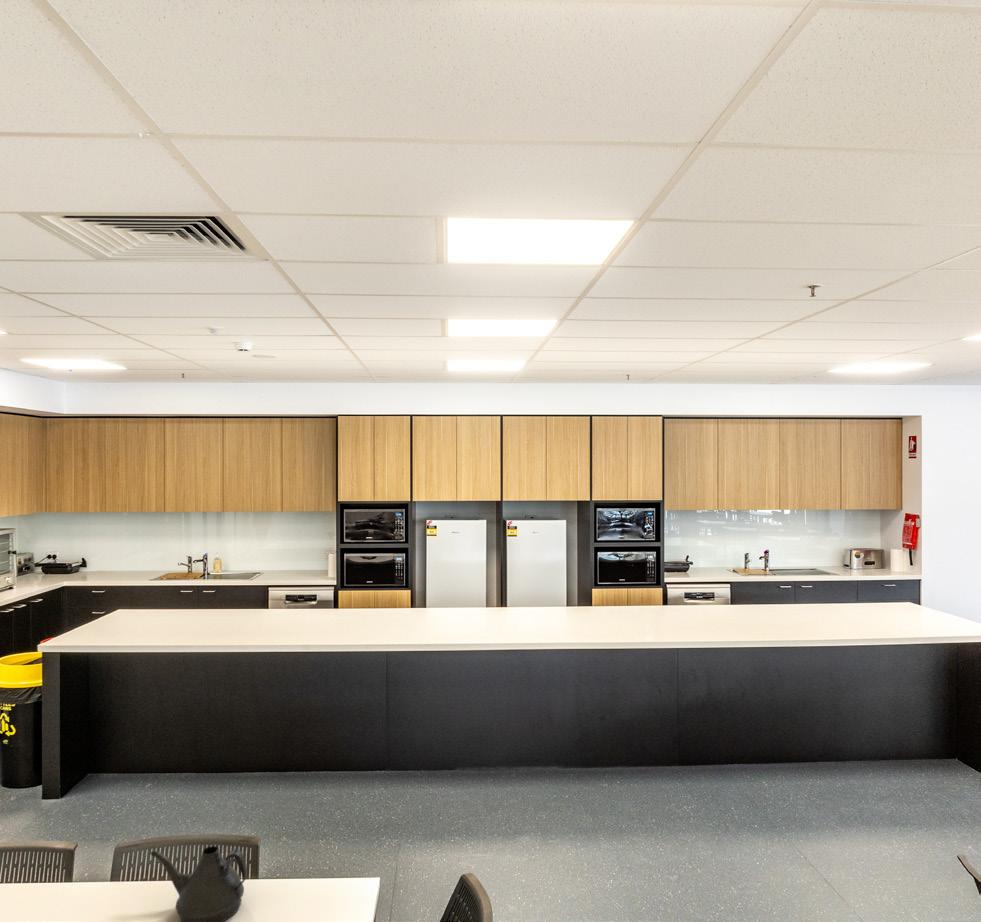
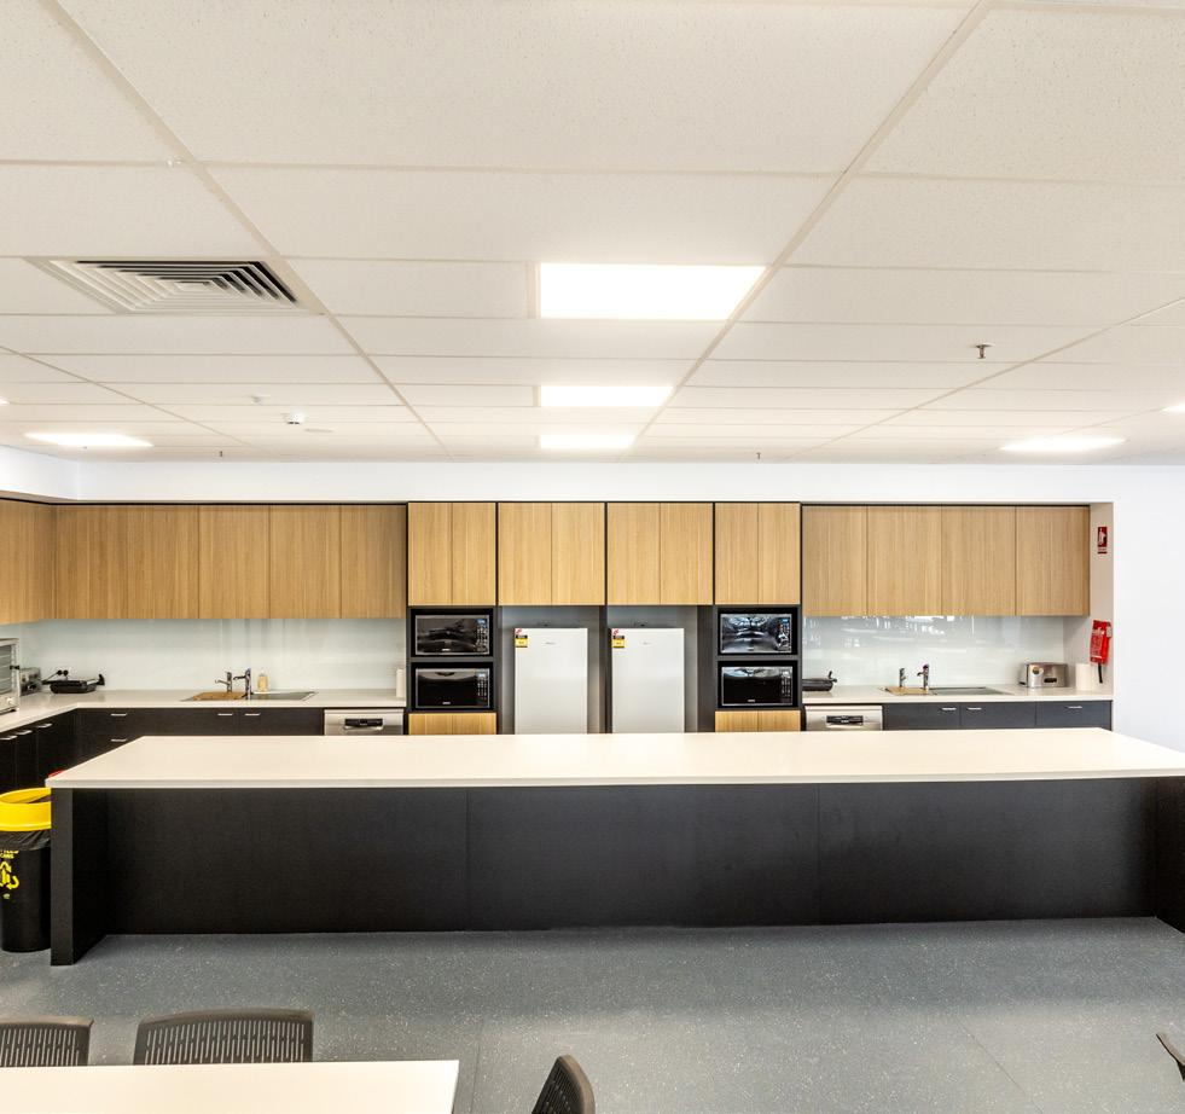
- teapot [150,845,248,922]
